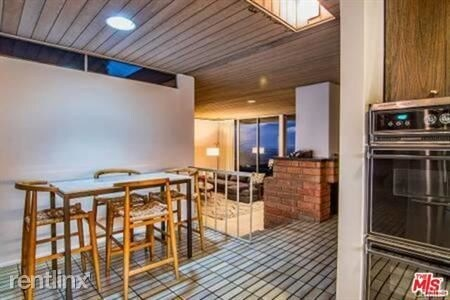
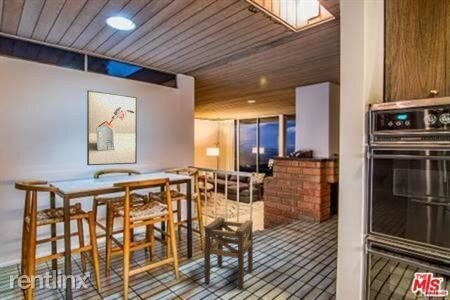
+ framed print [86,89,138,166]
+ stool [203,217,254,291]
